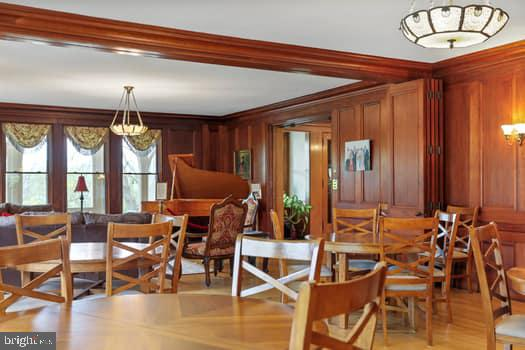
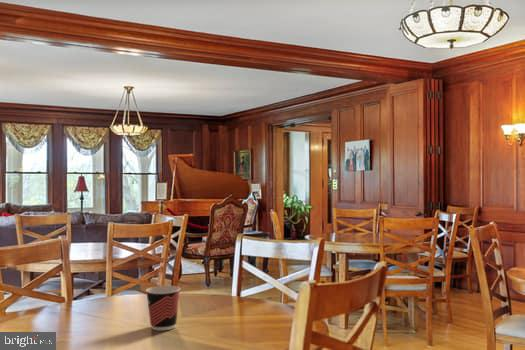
+ cup [145,285,181,331]
